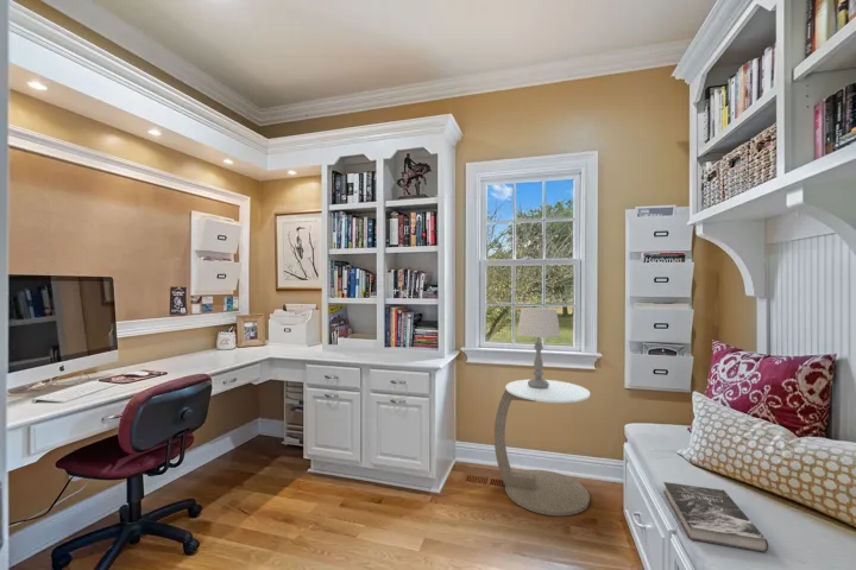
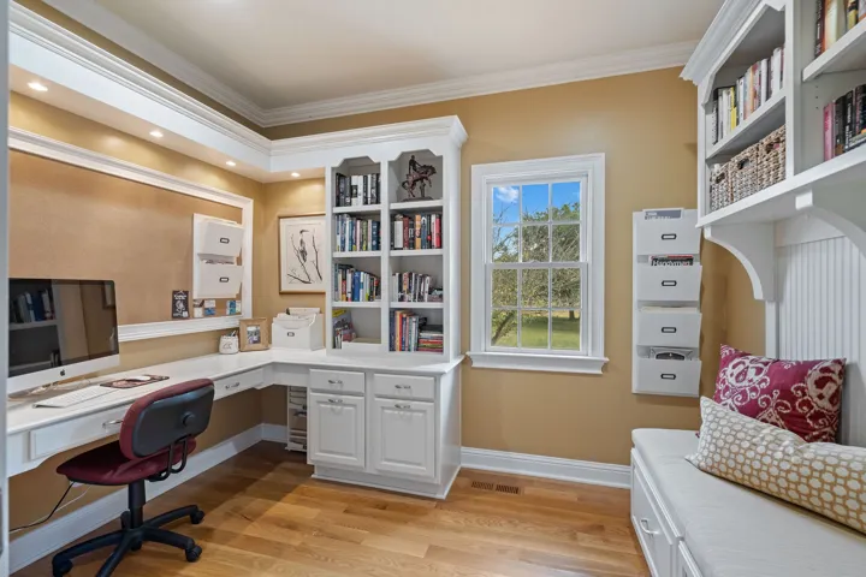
- table lamp [516,306,562,388]
- side table [493,379,591,517]
- book [662,481,769,553]
